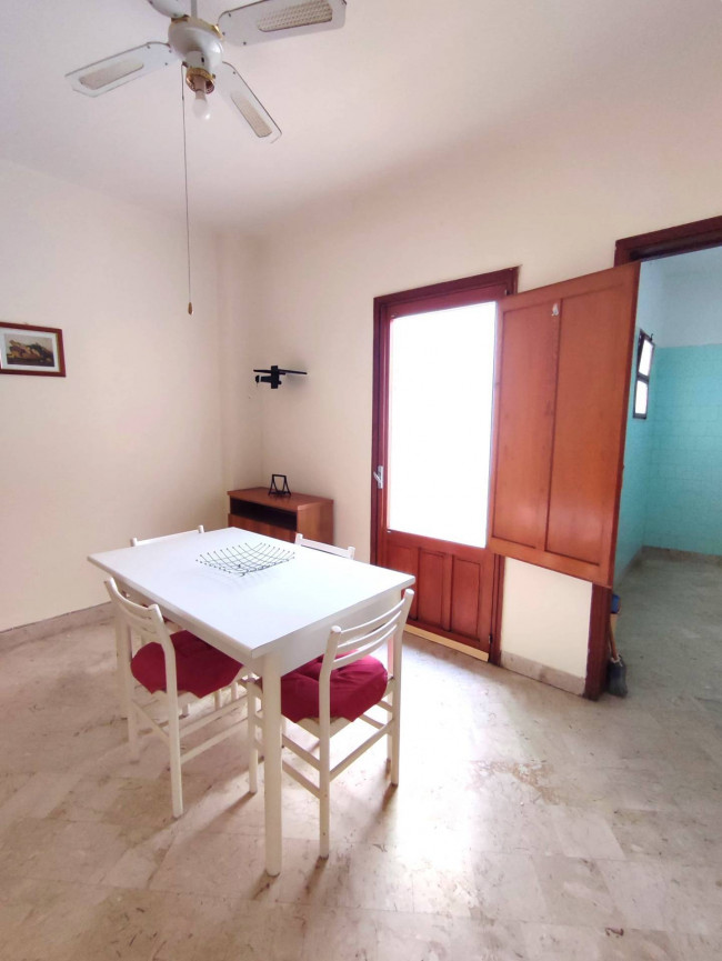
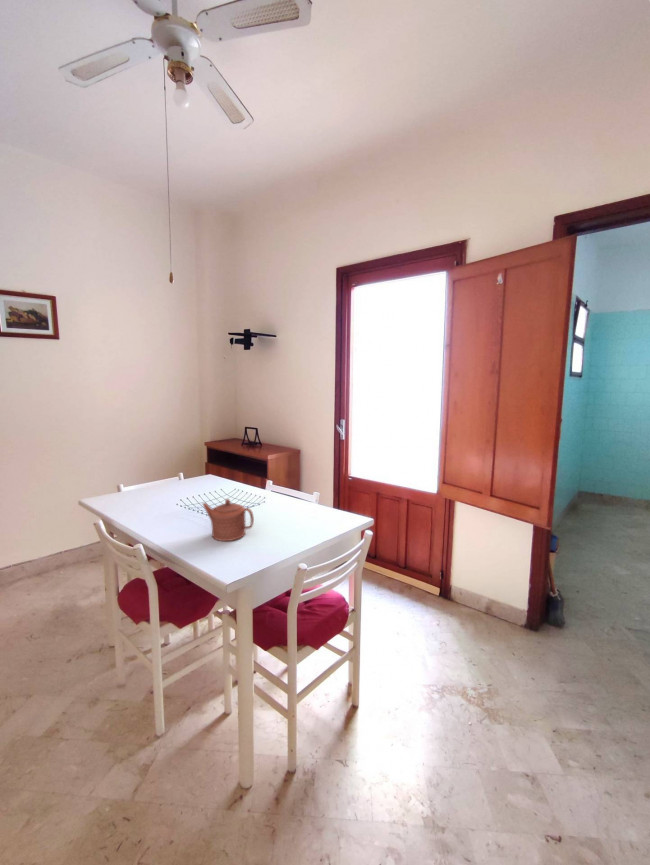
+ teapot [202,498,255,542]
